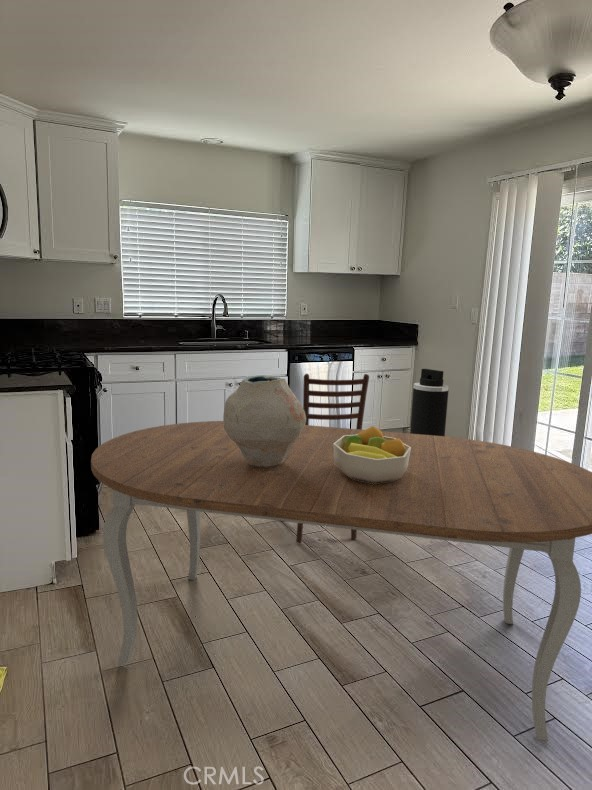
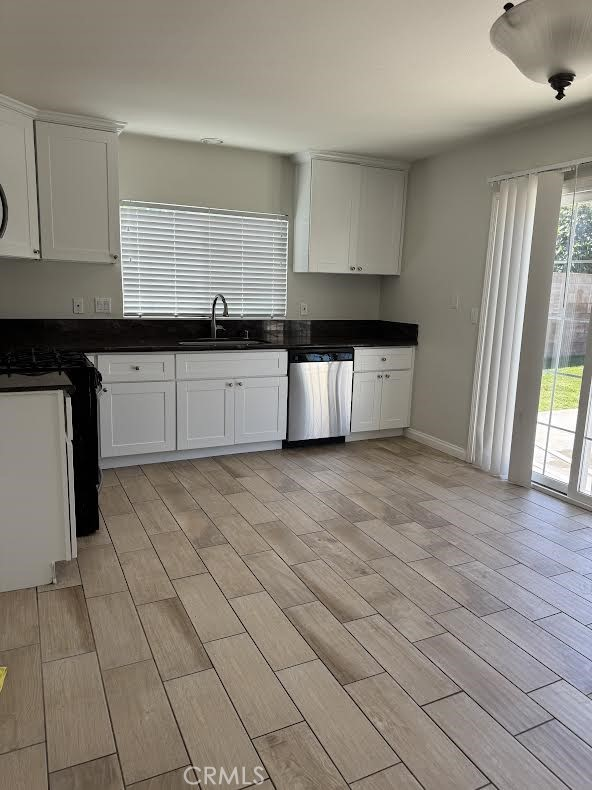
- dining chair [295,373,370,544]
- dining table [90,420,592,742]
- vase [222,374,306,467]
- fruit bowl [333,425,411,484]
- trash can [409,368,450,437]
